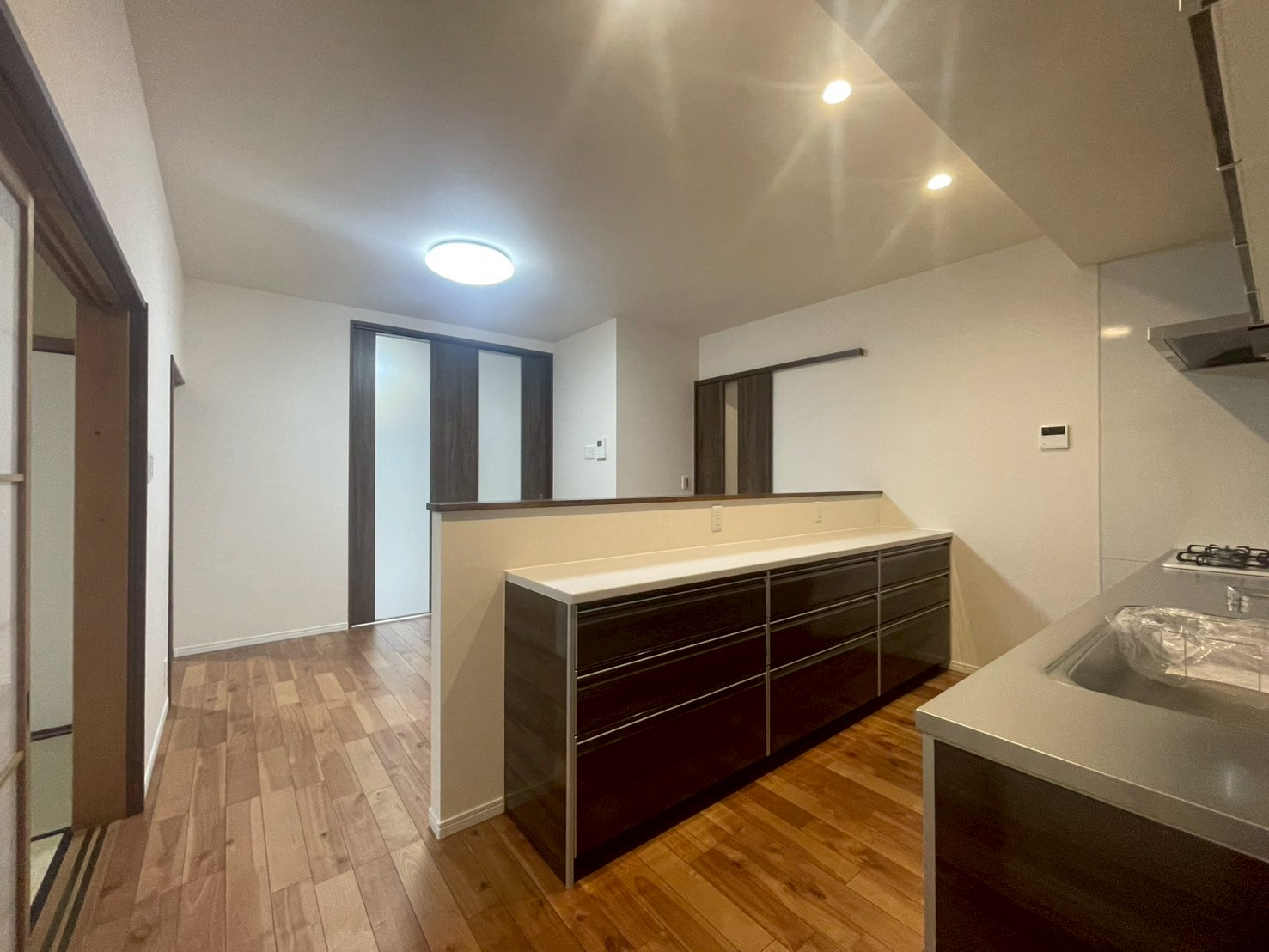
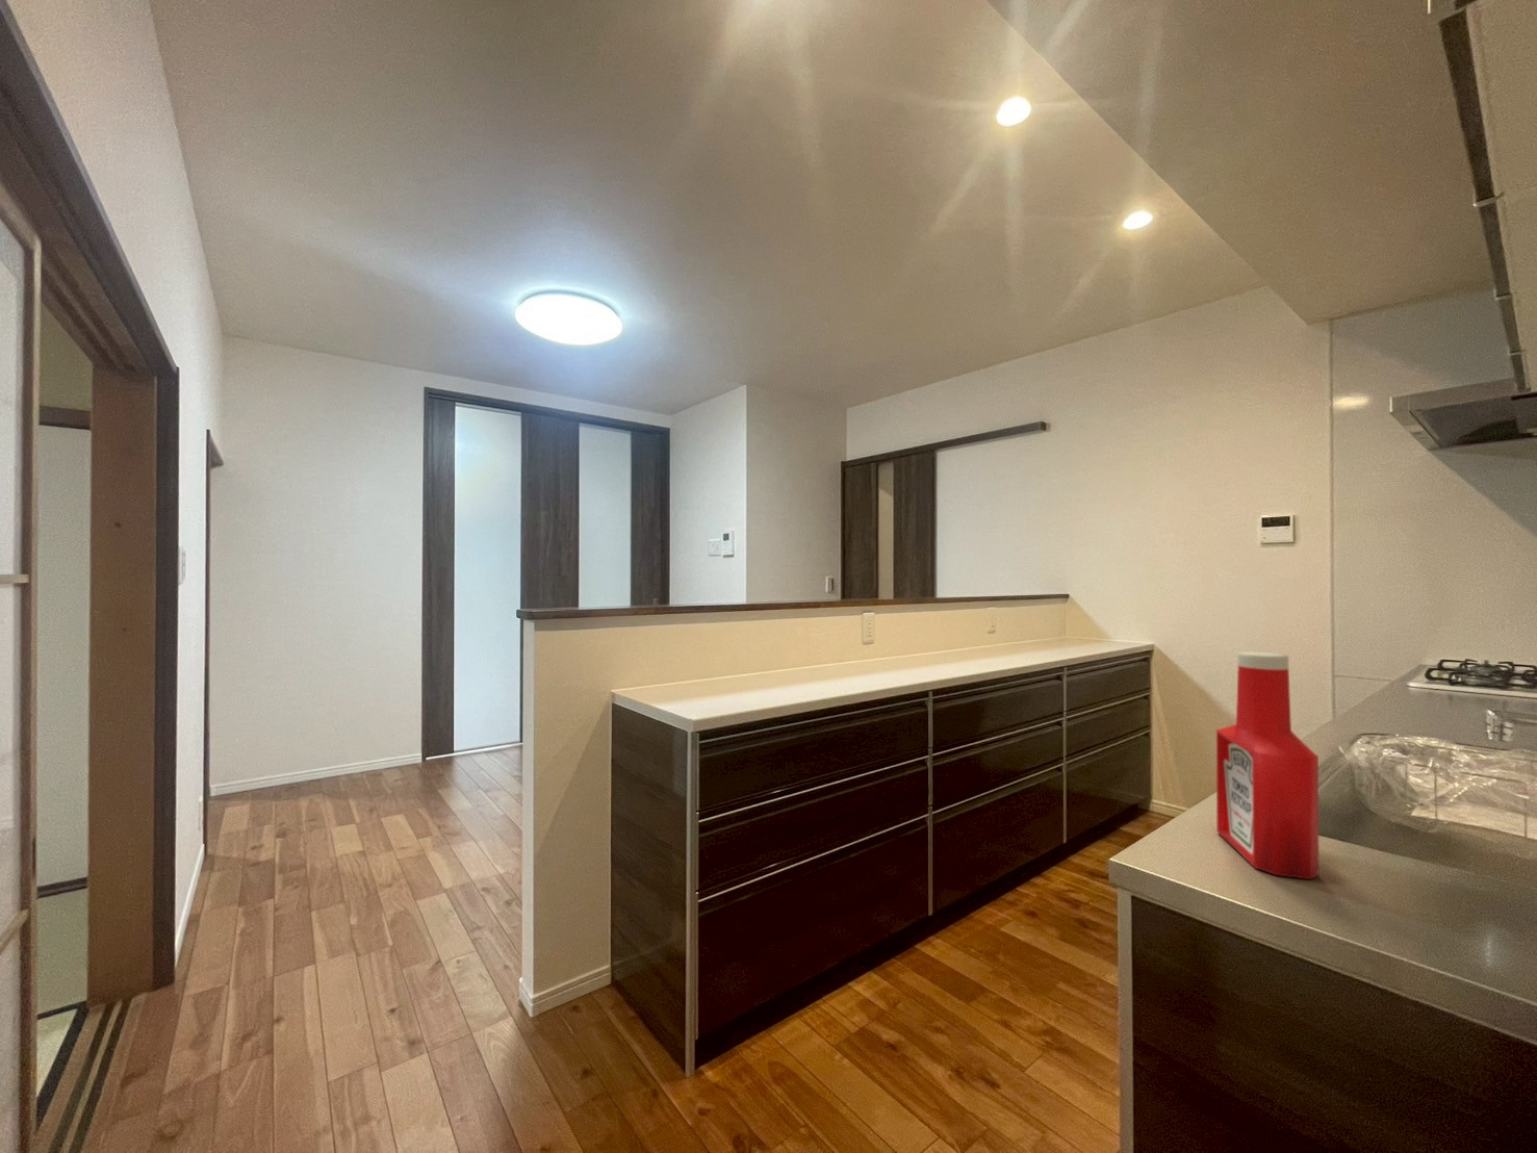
+ soap bottle [1216,650,1319,880]
